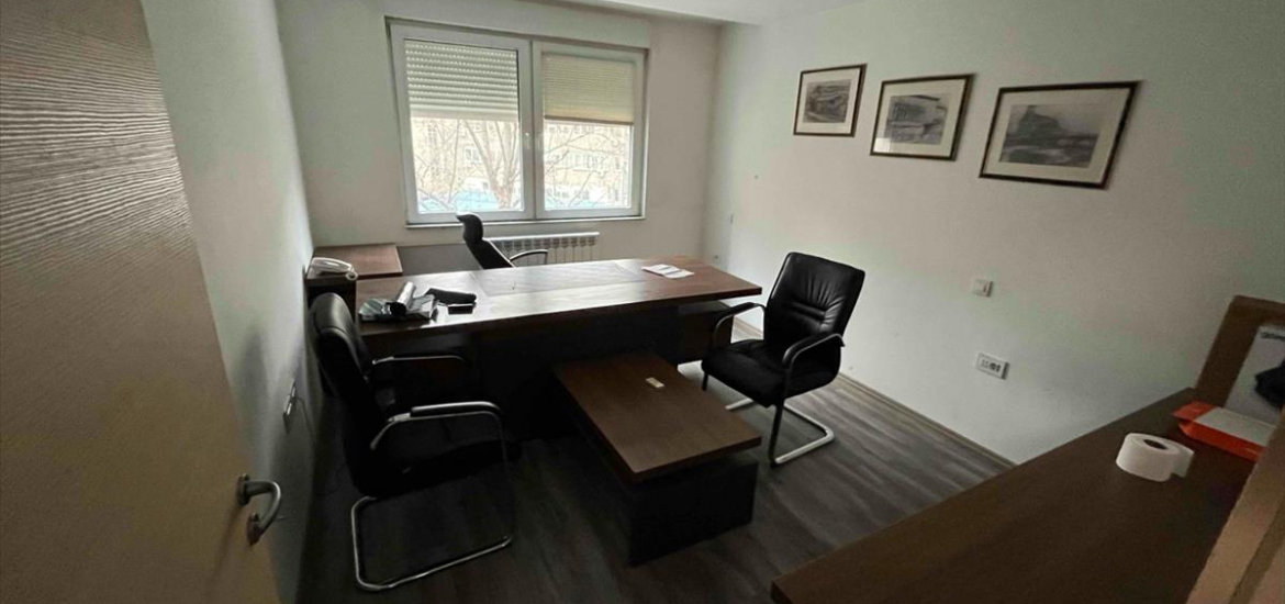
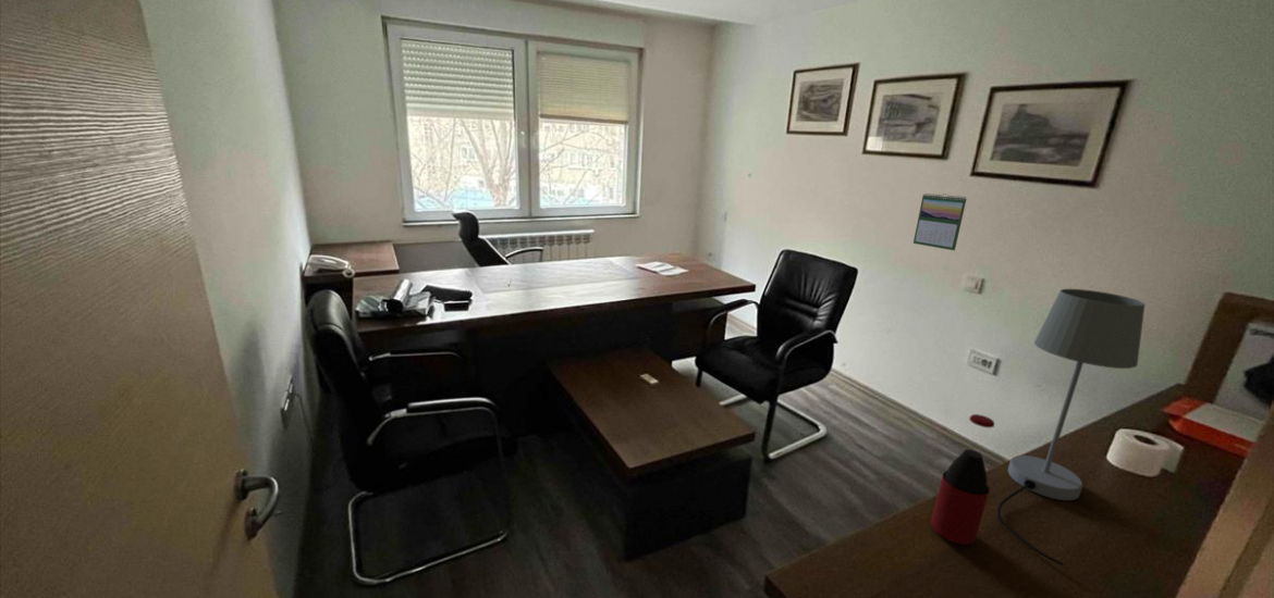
+ bottle [930,413,995,546]
+ calendar [912,192,968,251]
+ table lamp [996,288,1146,566]
